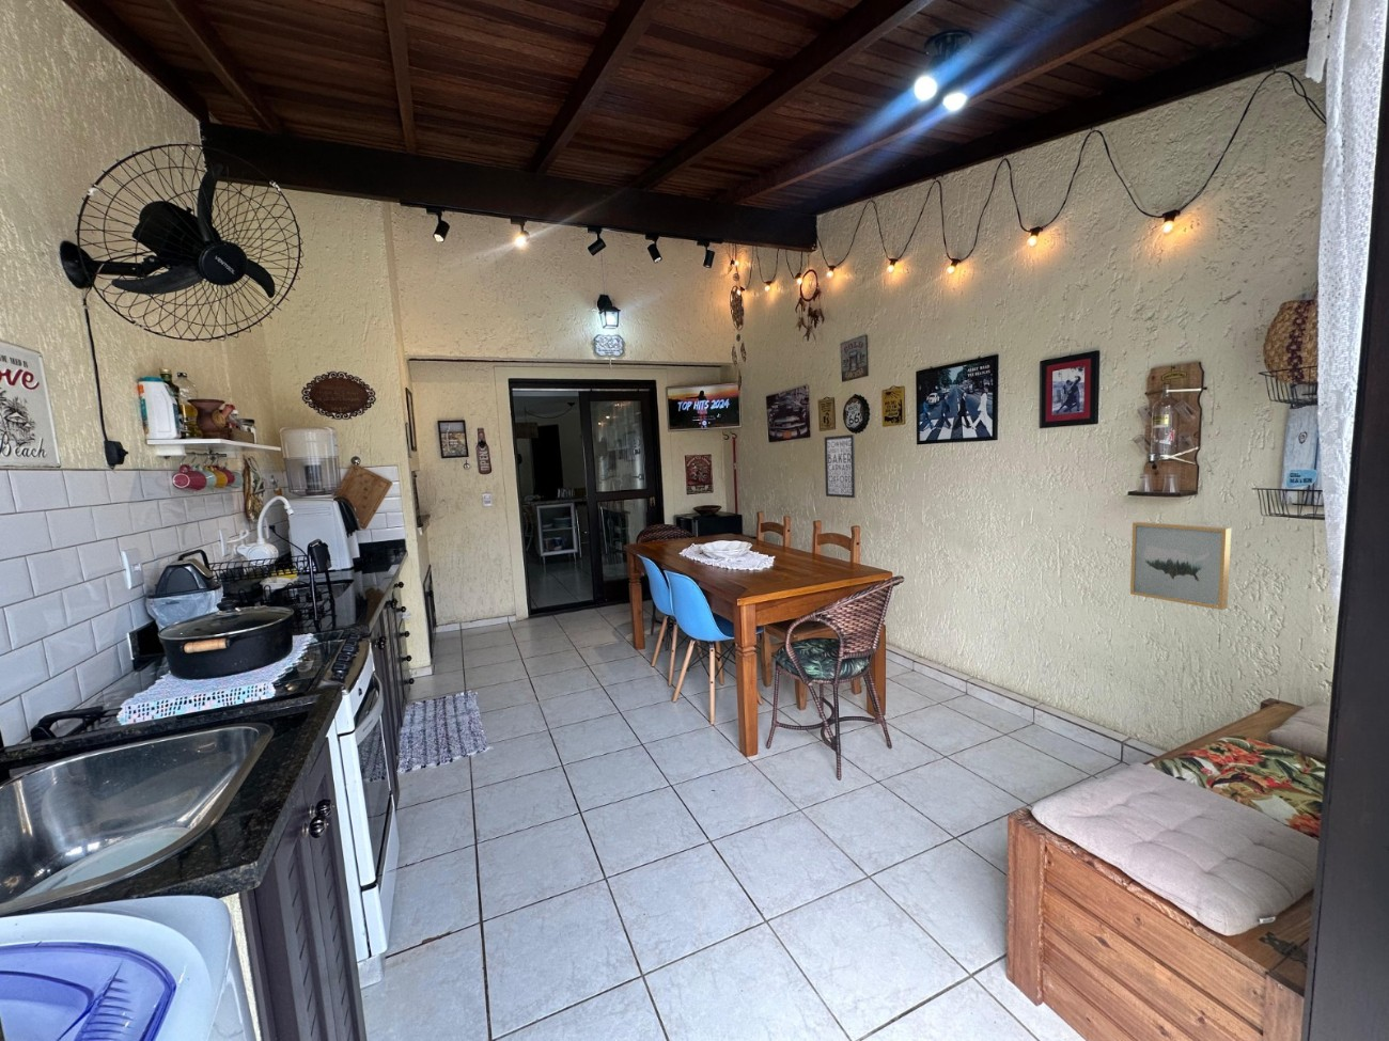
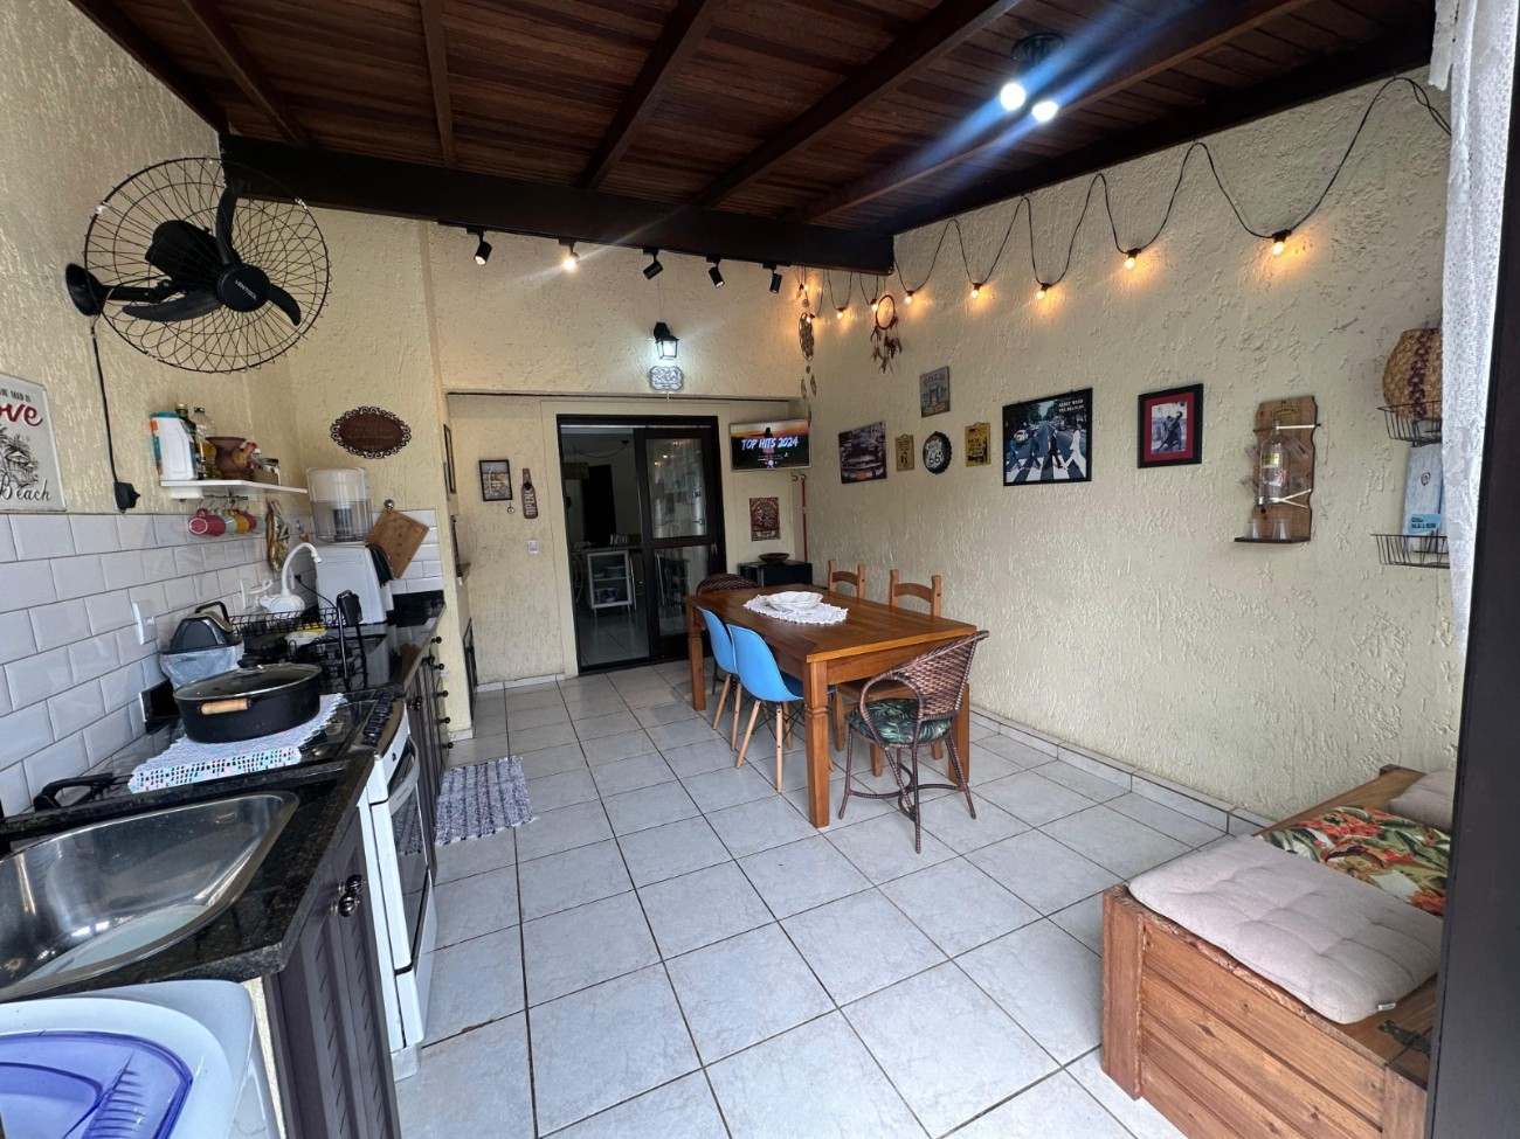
- wall art [824,433,856,499]
- wall art [1130,520,1232,611]
